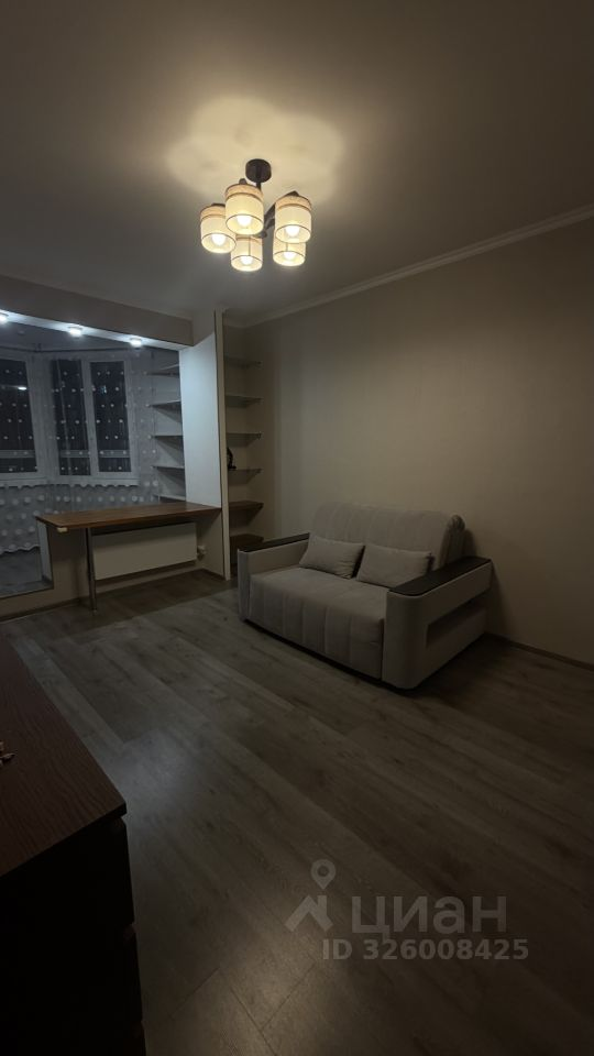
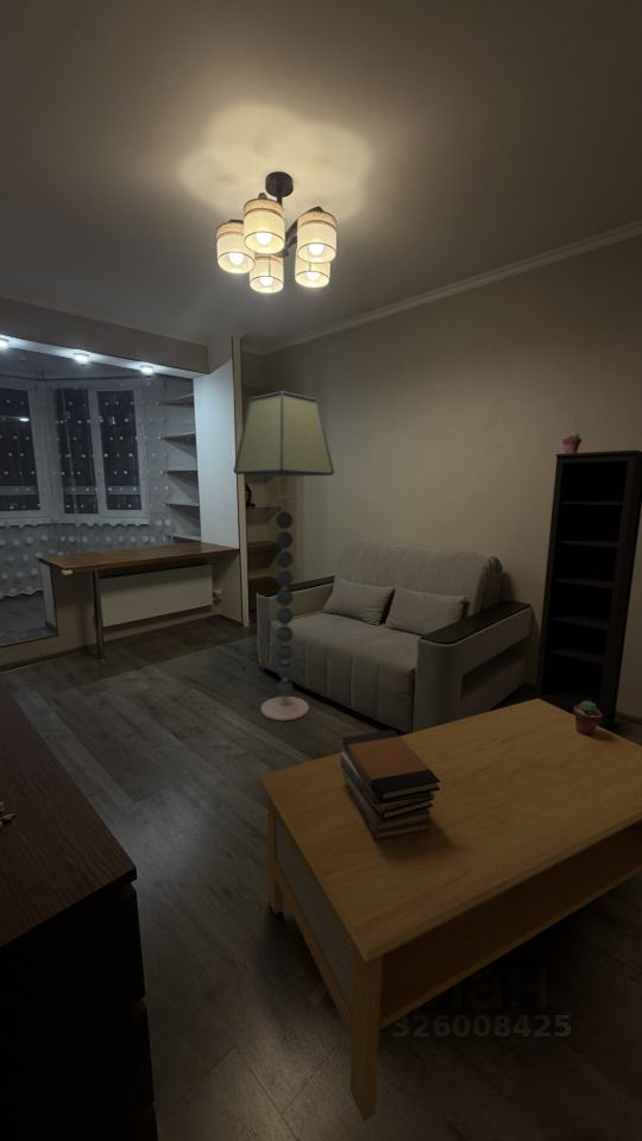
+ coffee table [257,698,642,1123]
+ potted succulent [561,430,583,454]
+ potted succulent [573,701,603,736]
+ floor lamp [232,390,335,721]
+ bookcase [533,449,642,730]
+ book stack [340,729,440,841]
